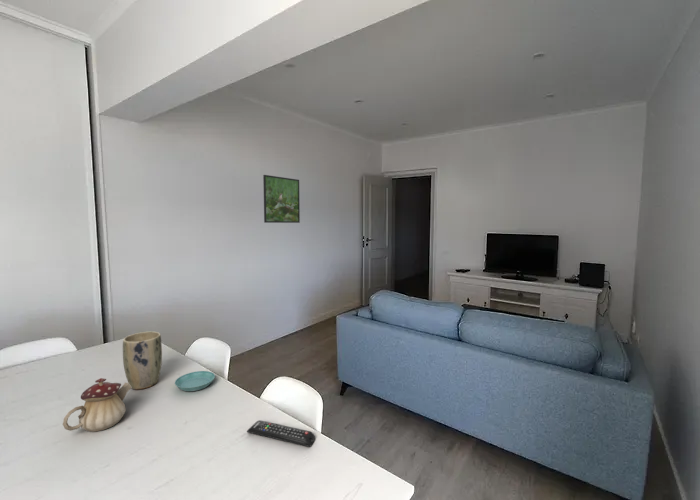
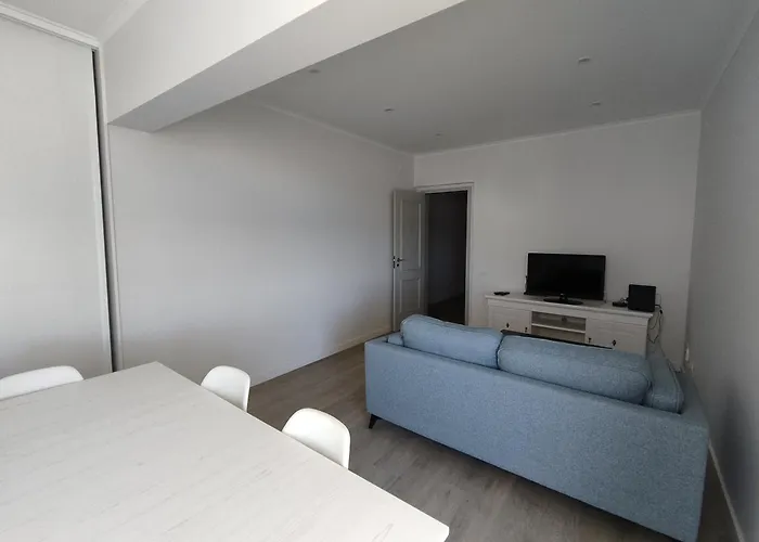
- saucer [174,370,216,392]
- plant pot [122,331,163,390]
- teapot [62,377,132,433]
- remote control [246,419,316,448]
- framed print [262,174,301,224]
